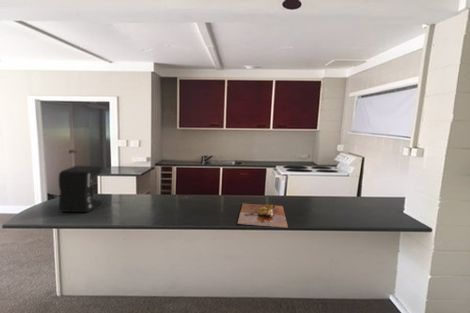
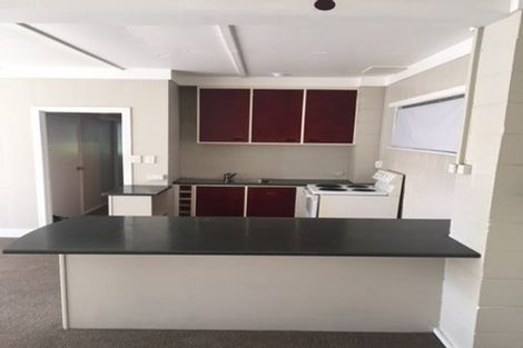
- coffee maker [58,165,103,213]
- cutting board [237,202,289,229]
